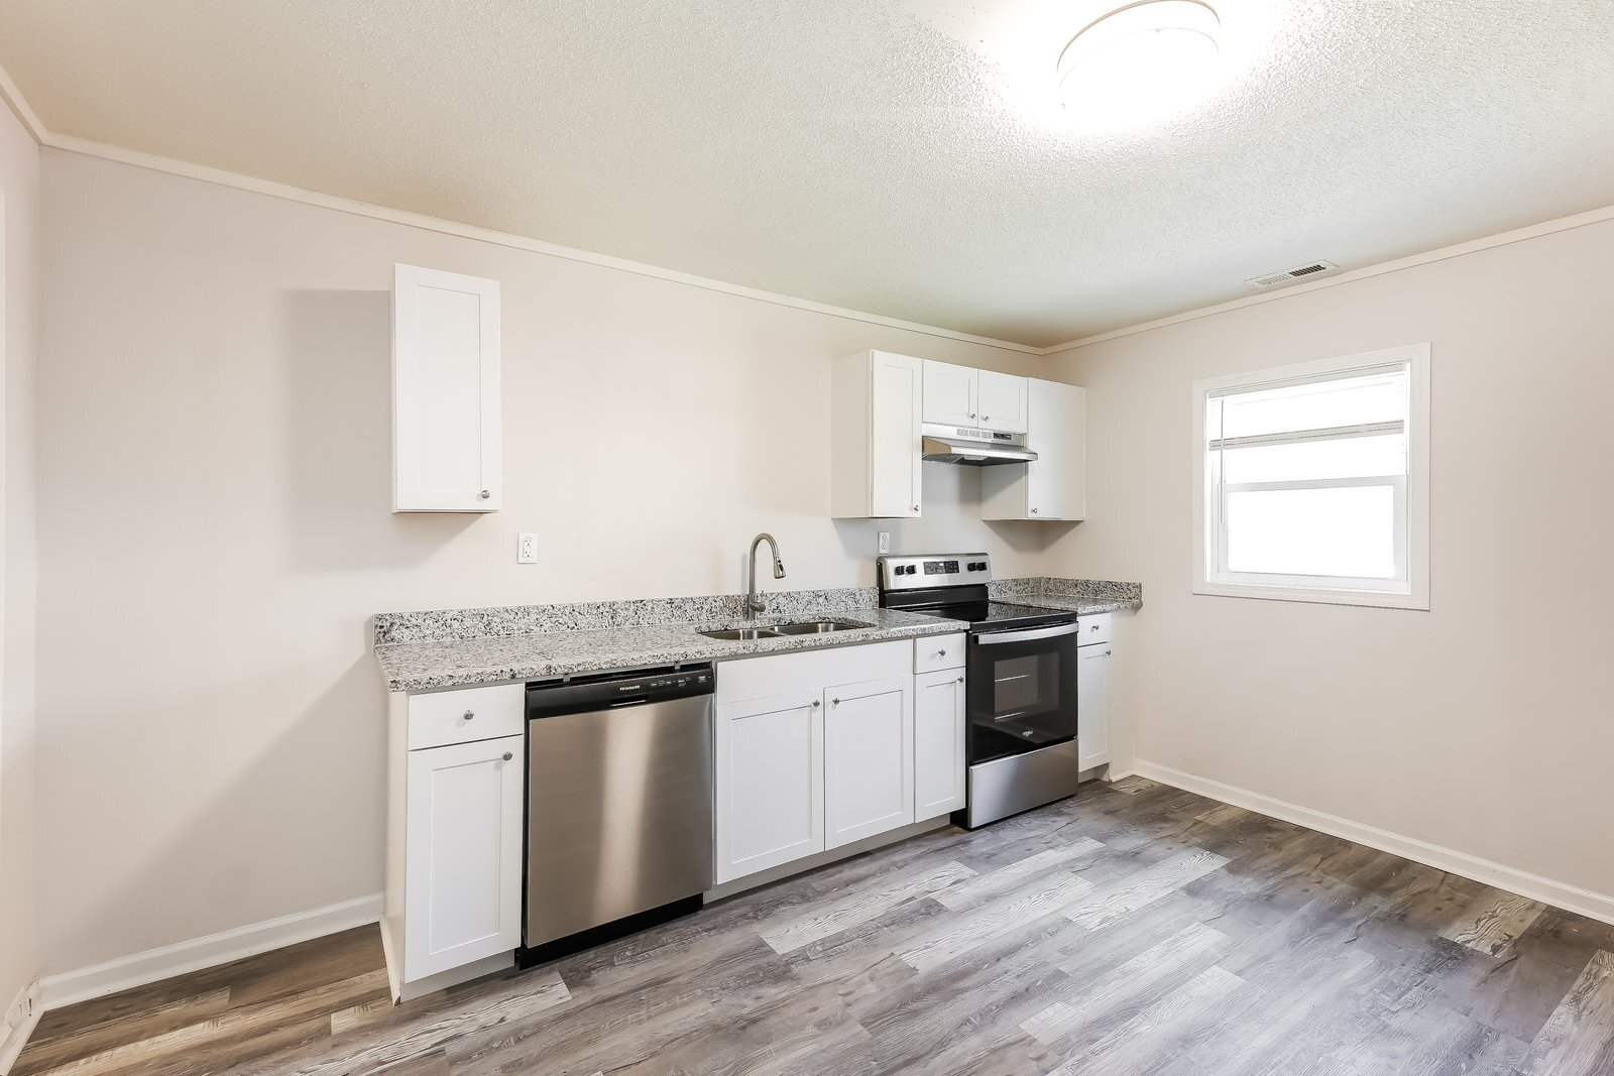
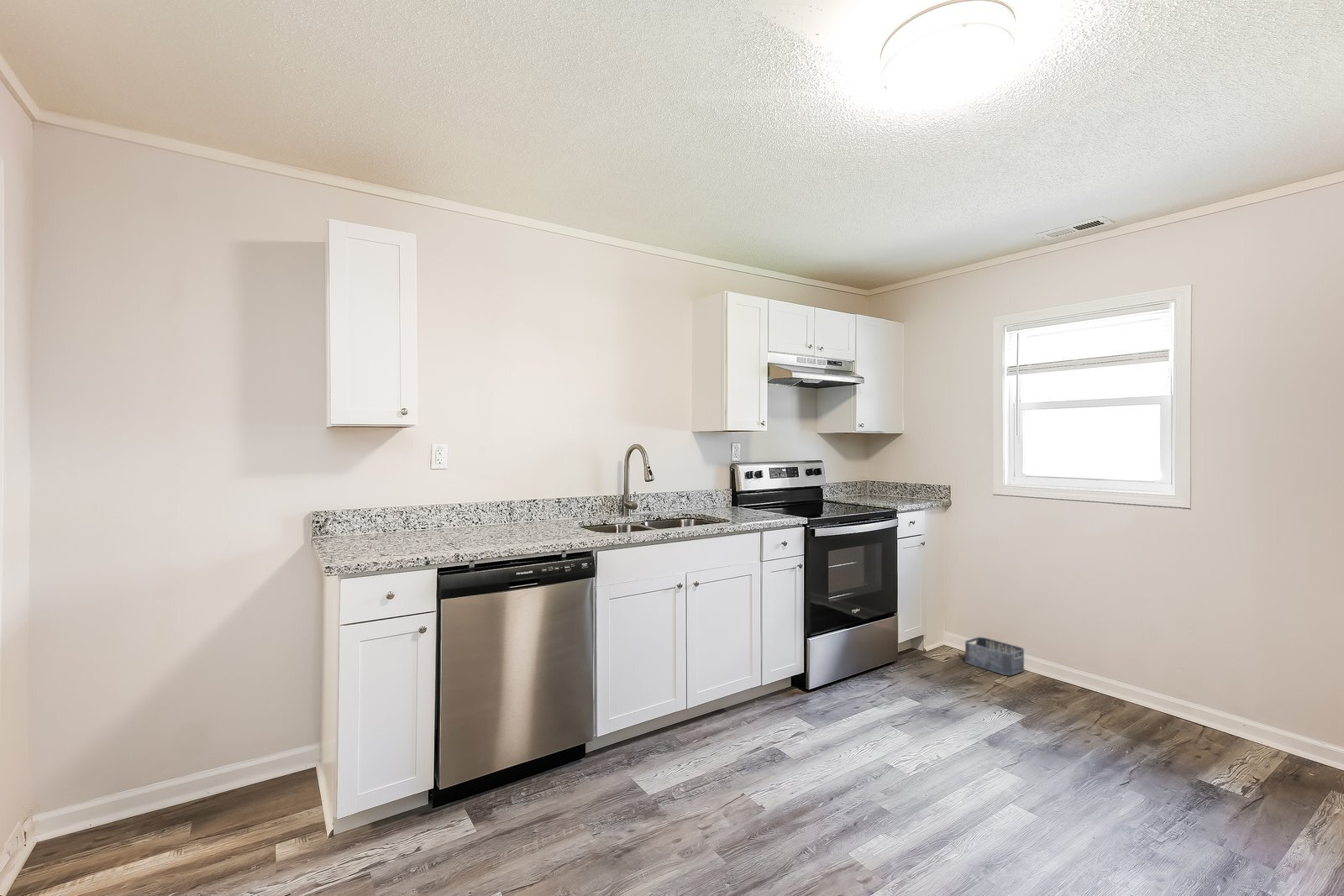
+ storage bin [964,637,1025,676]
